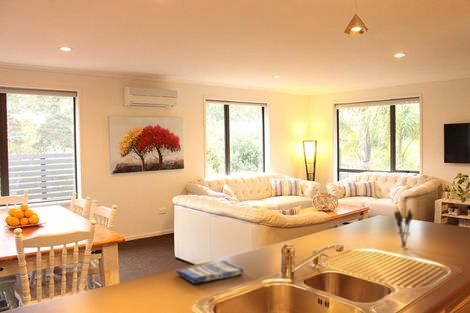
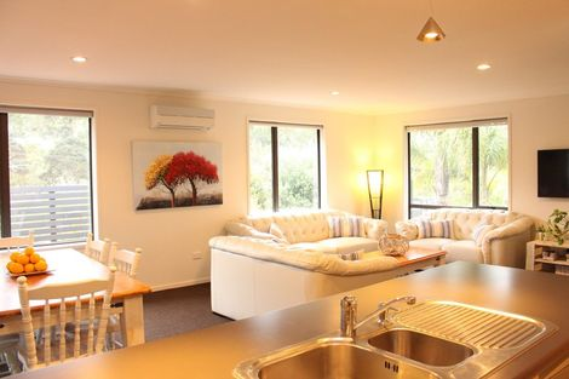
- dish towel [175,259,245,285]
- utensil holder [393,207,414,248]
